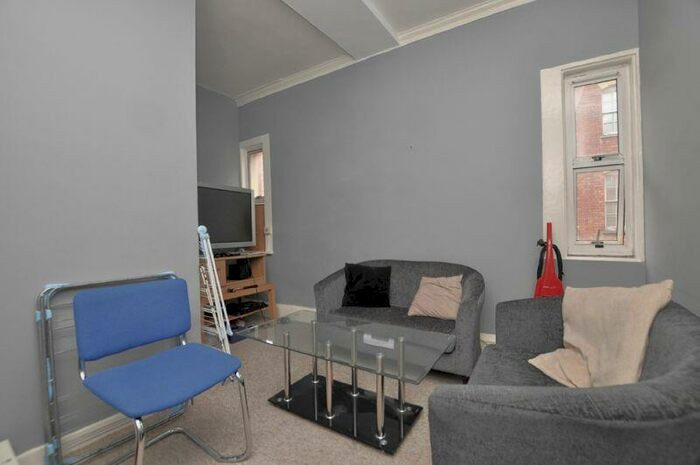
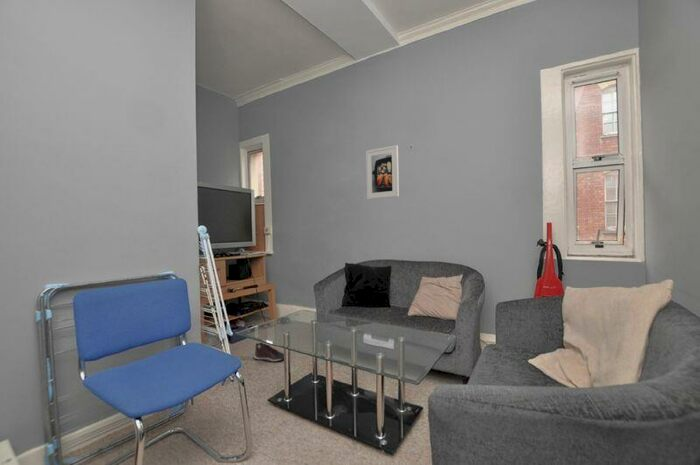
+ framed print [365,144,400,200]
+ sneaker [253,342,285,363]
